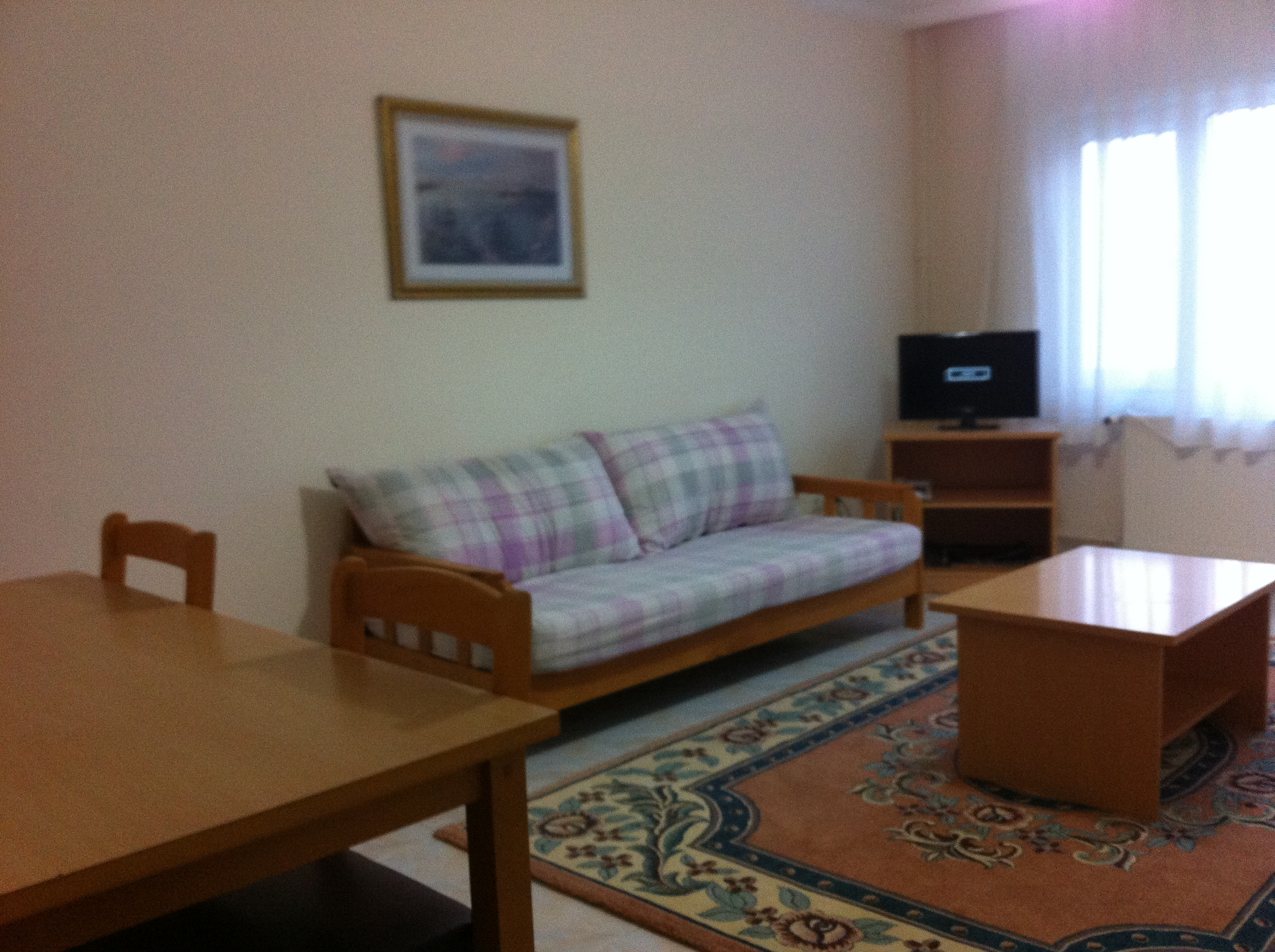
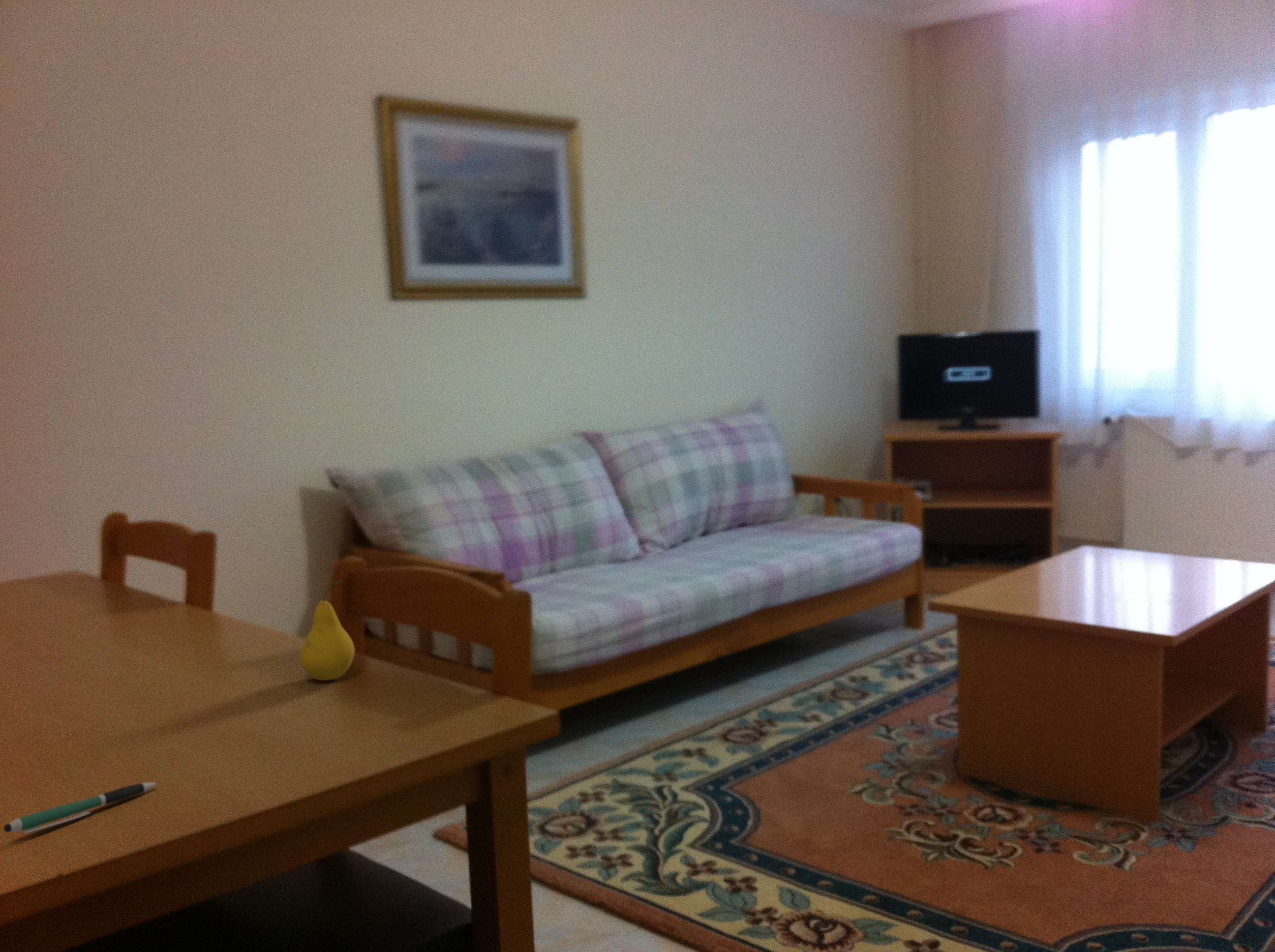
+ fruit [299,580,355,681]
+ pen [3,782,156,834]
